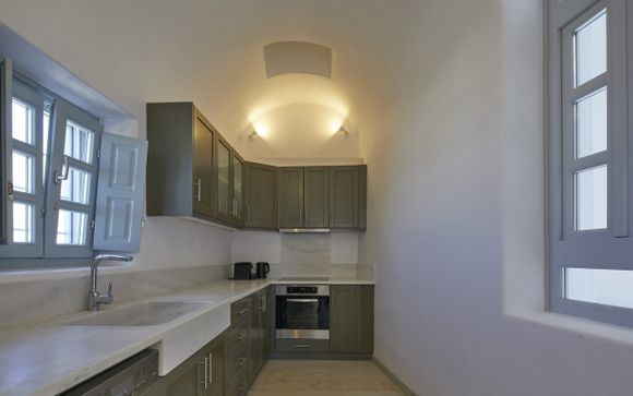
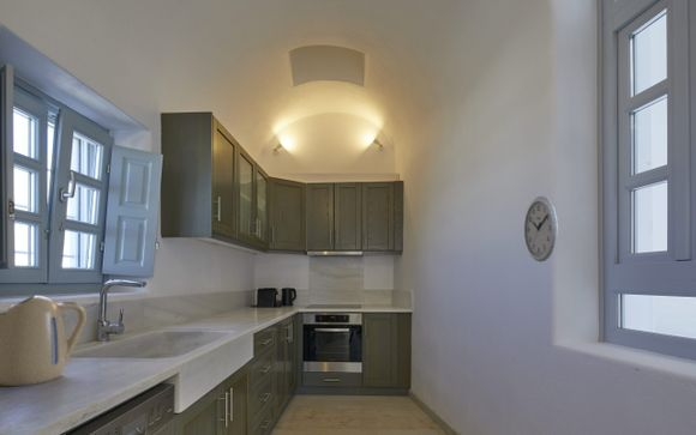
+ wall clock [523,195,559,262]
+ kettle [0,295,88,387]
